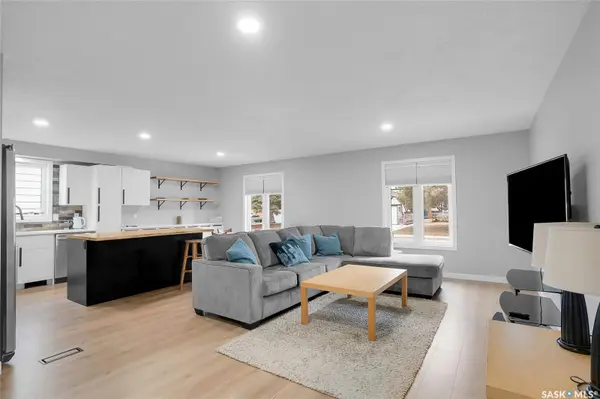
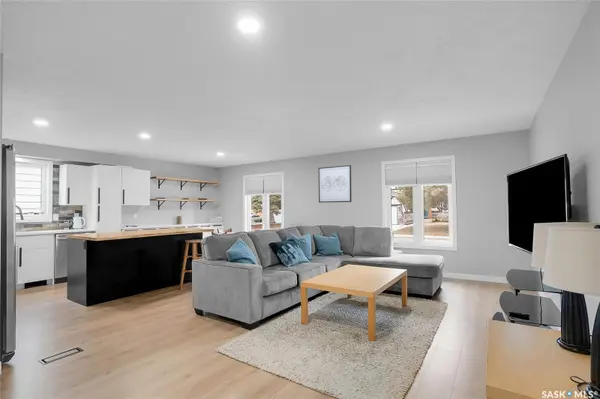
+ wall art [317,164,353,204]
